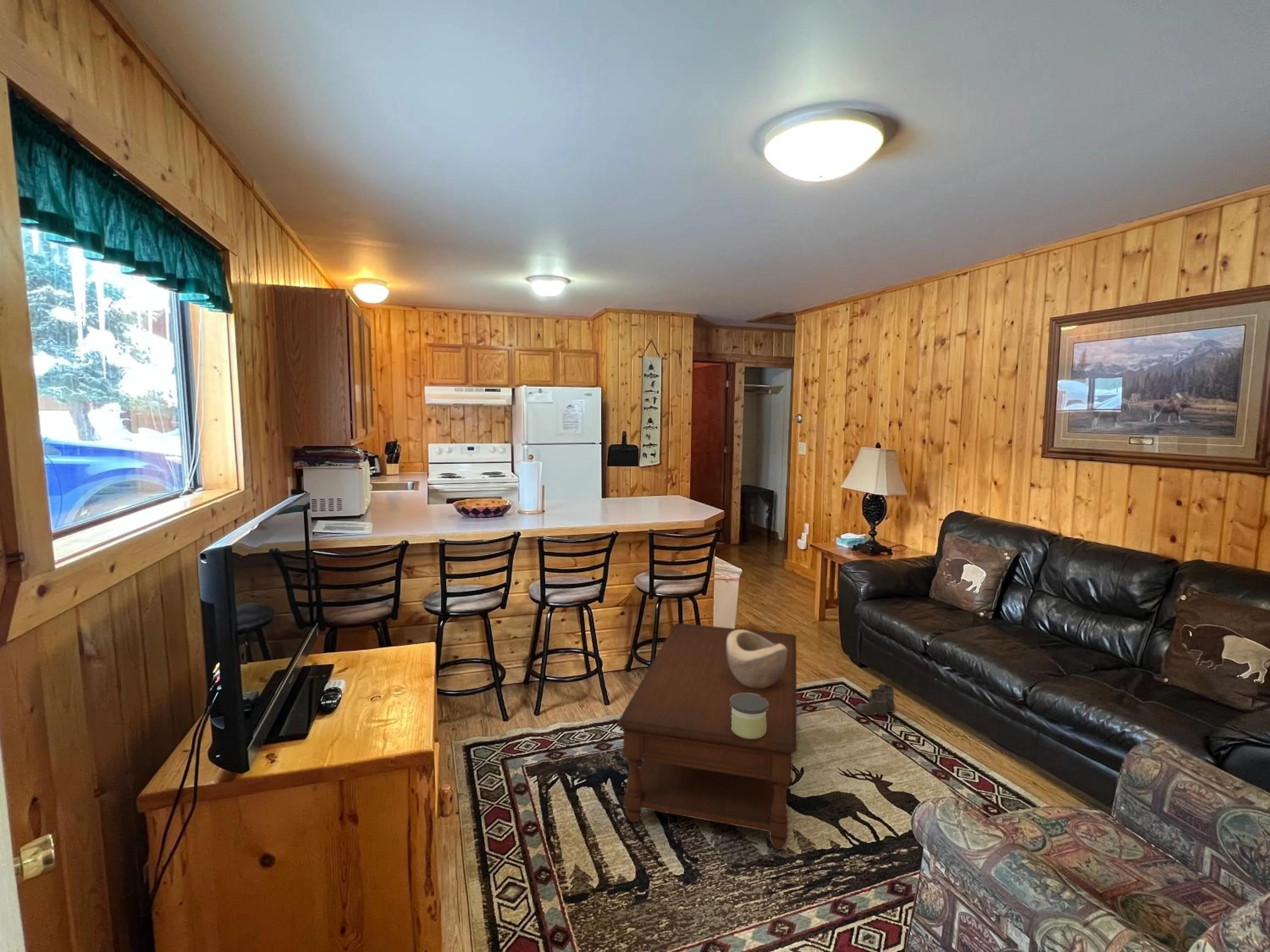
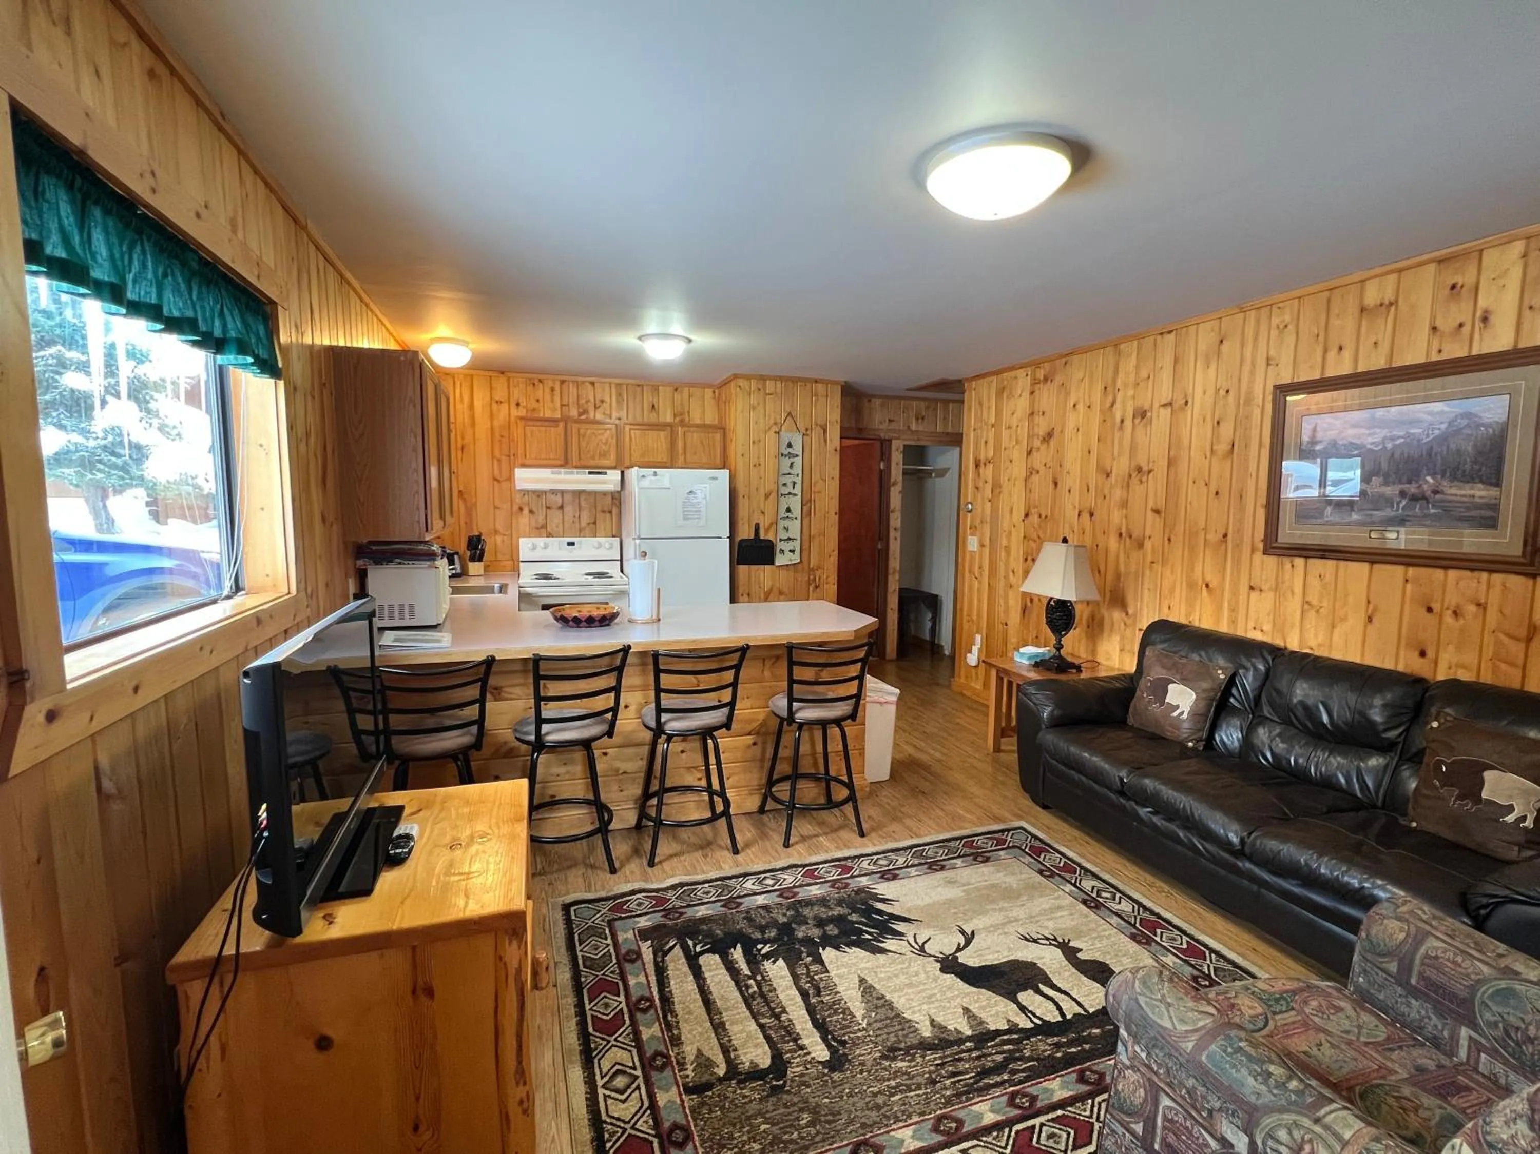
- coffee table [616,622,798,850]
- candle [730,693,768,738]
- boots [855,683,896,721]
- decorative bowl [726,630,787,688]
